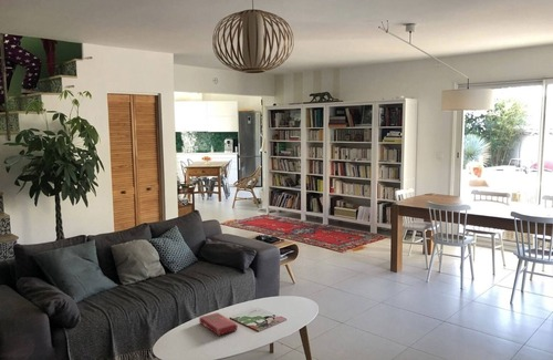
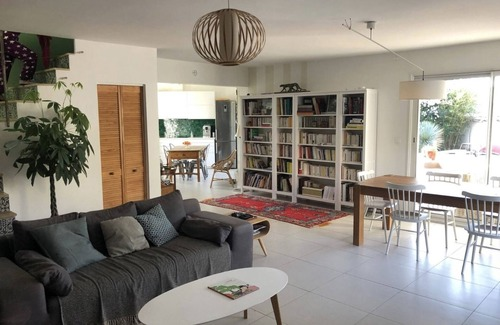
- book [198,311,239,337]
